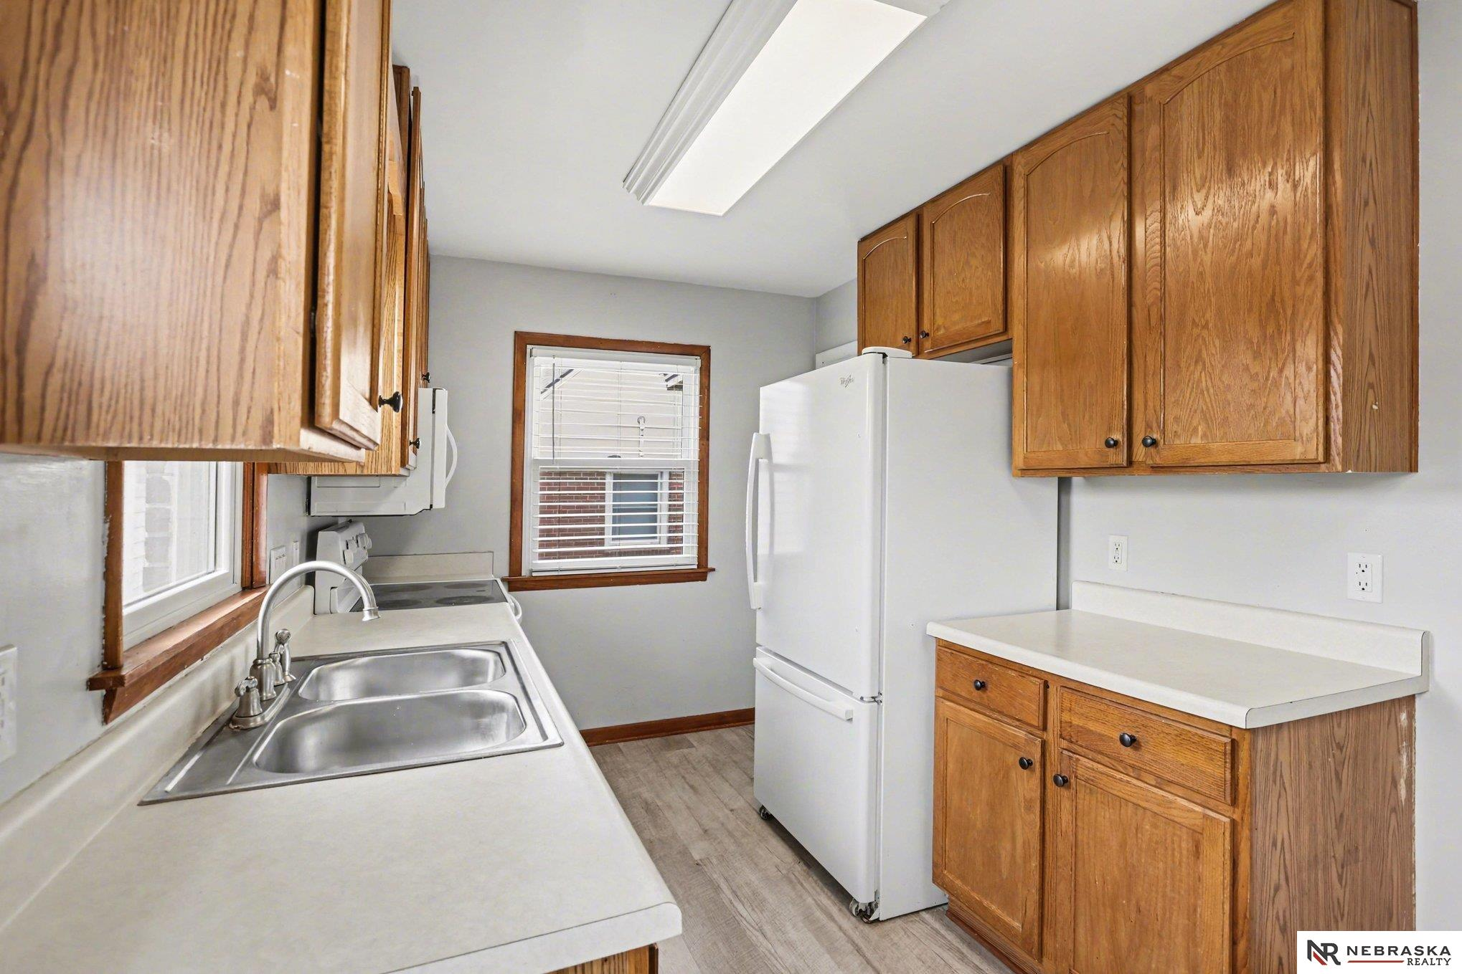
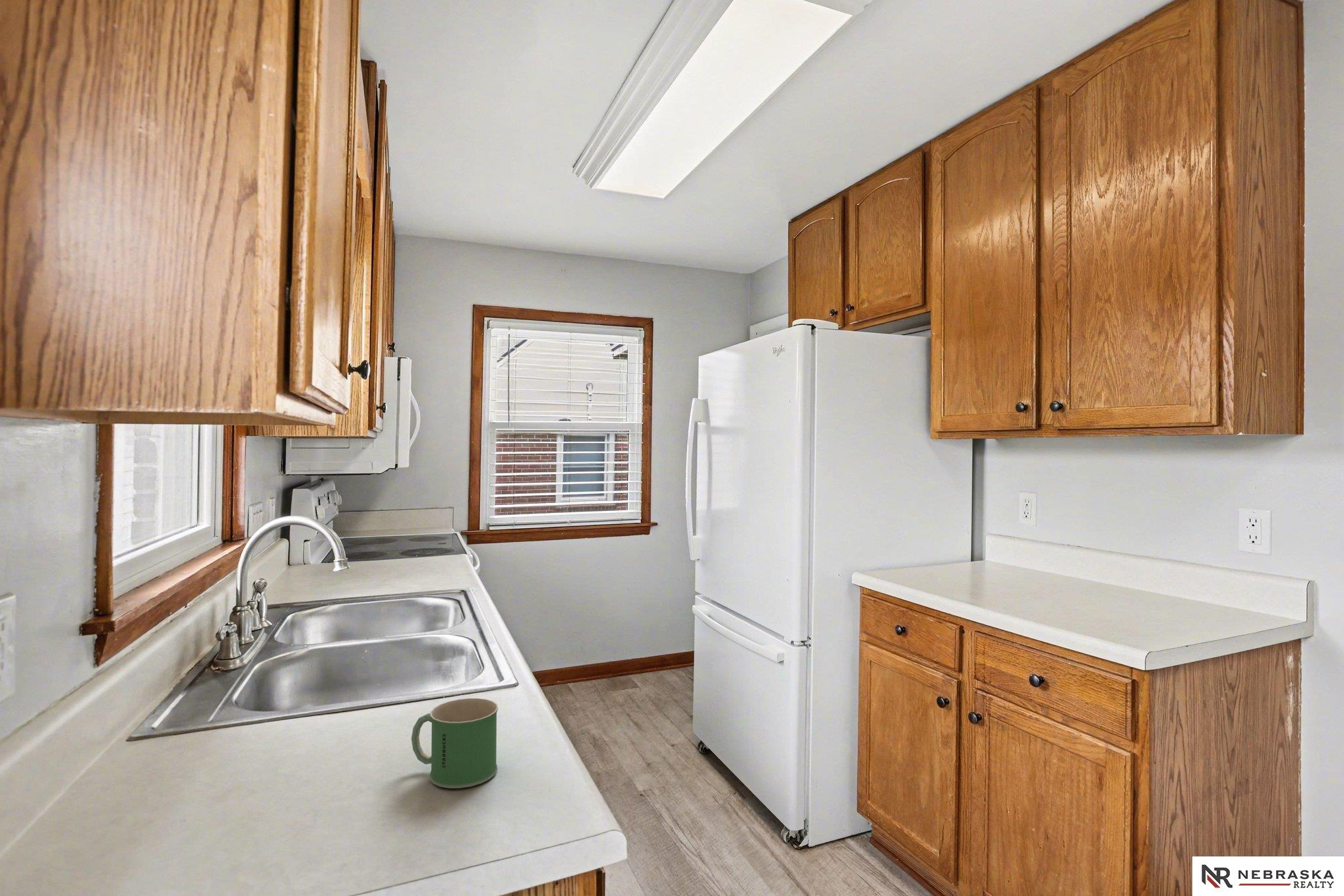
+ mug [411,698,499,789]
